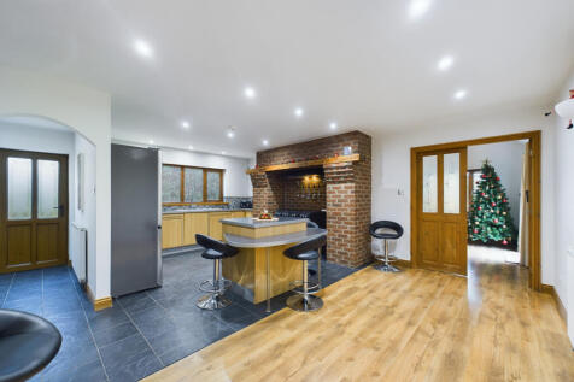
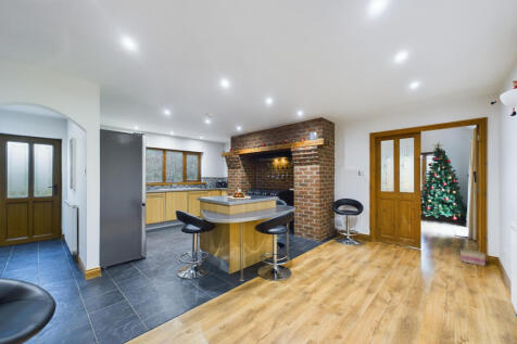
+ basket [459,241,487,267]
